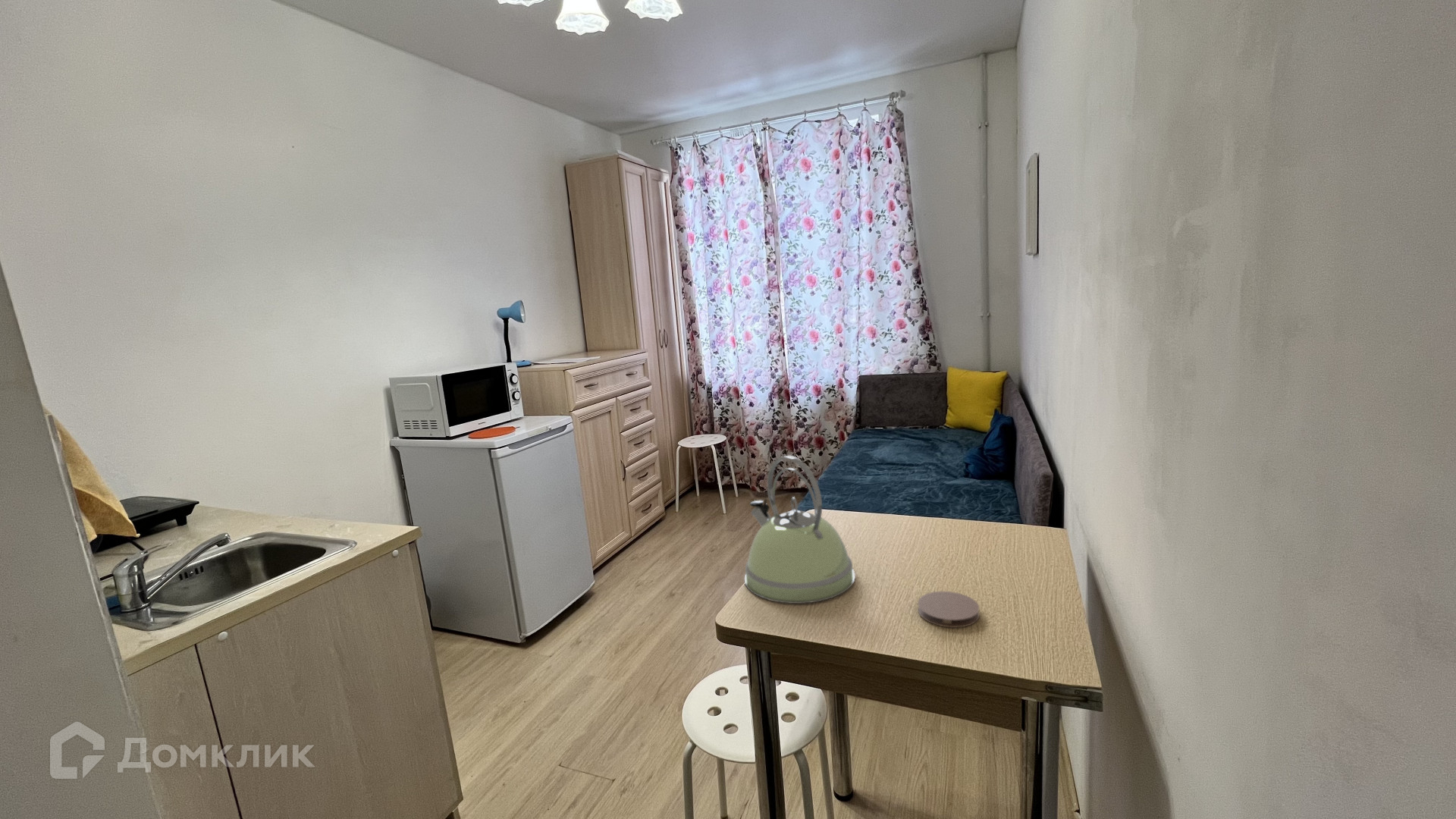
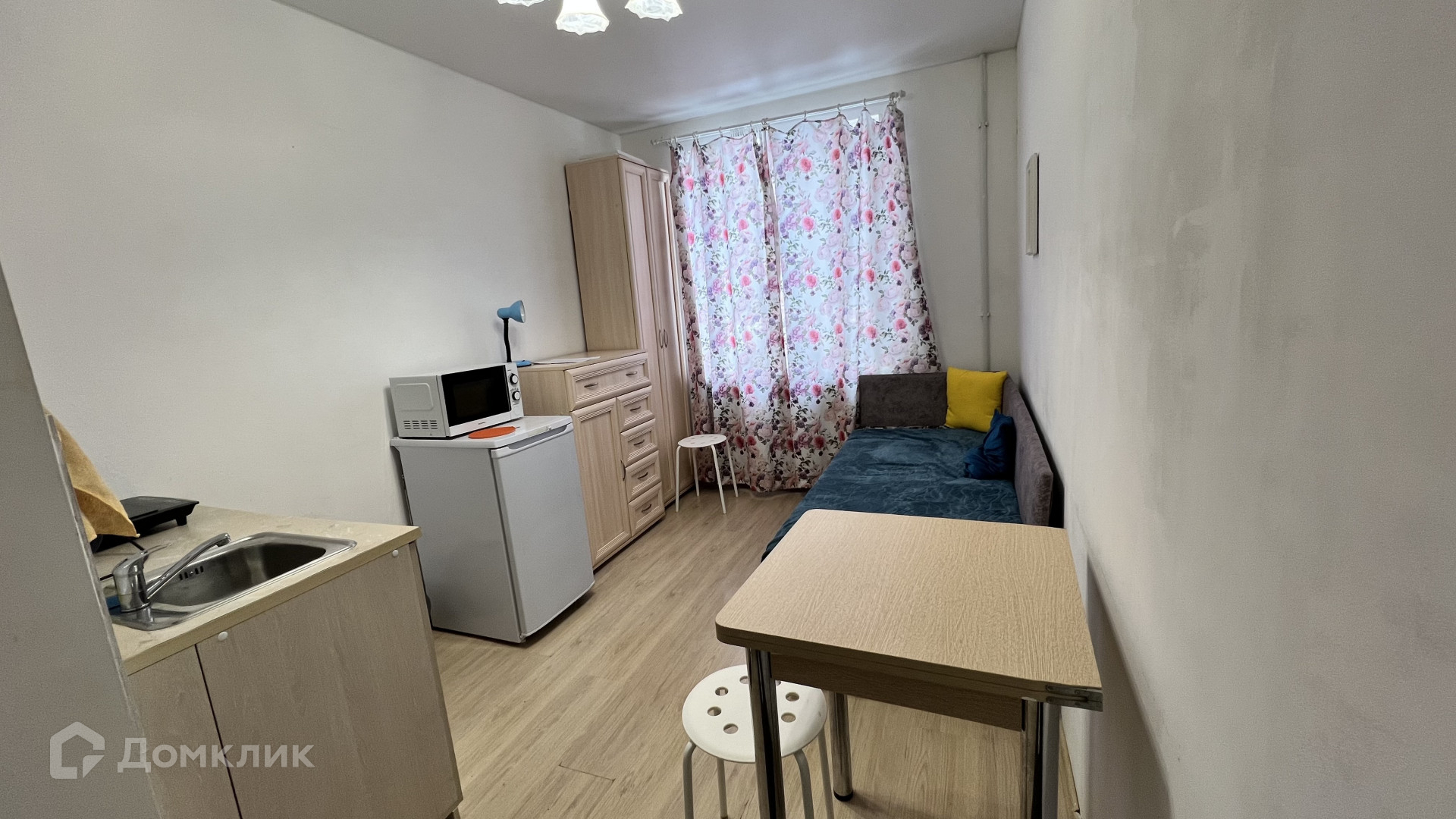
- coaster [917,591,980,629]
- kettle [744,455,856,604]
